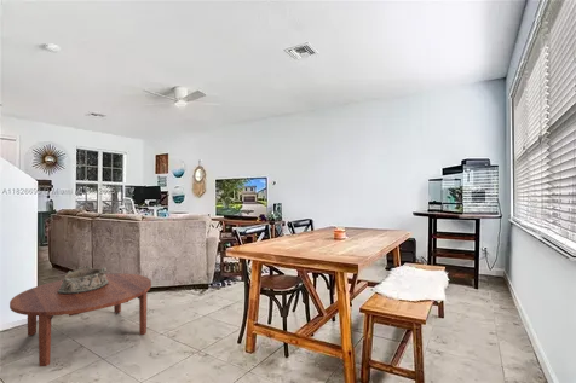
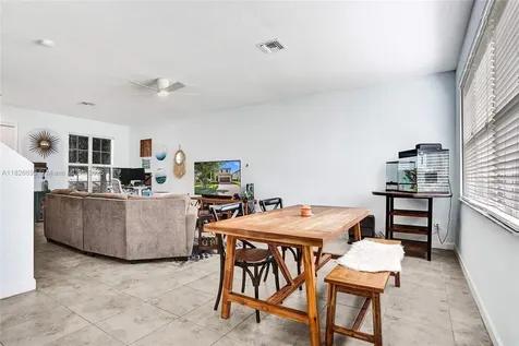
- coffee table [8,272,152,367]
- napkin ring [58,266,108,294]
